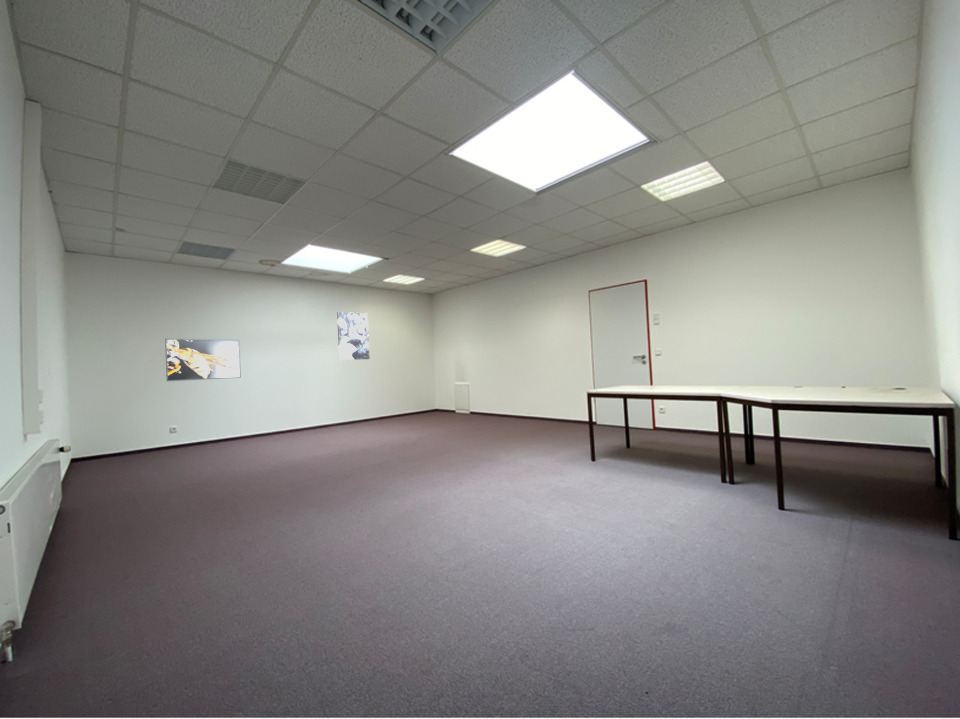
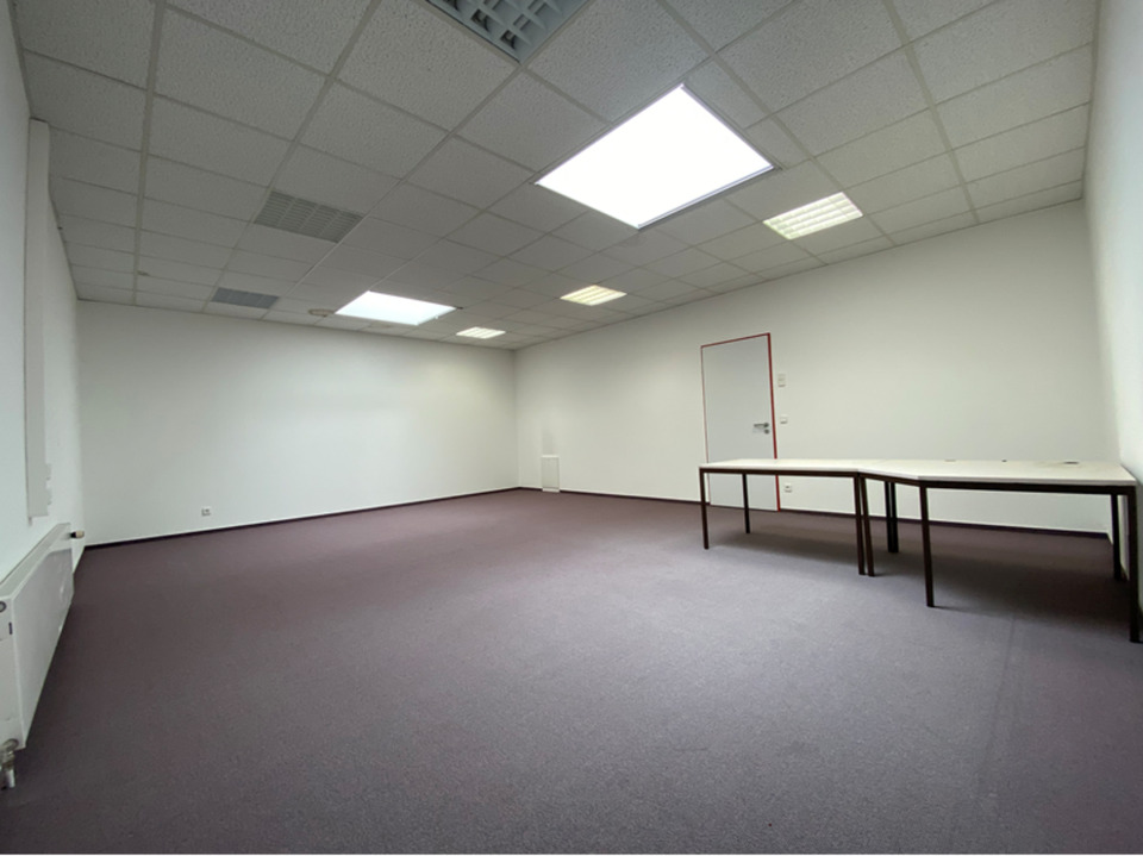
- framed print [164,338,242,382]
- wall art [336,311,370,361]
